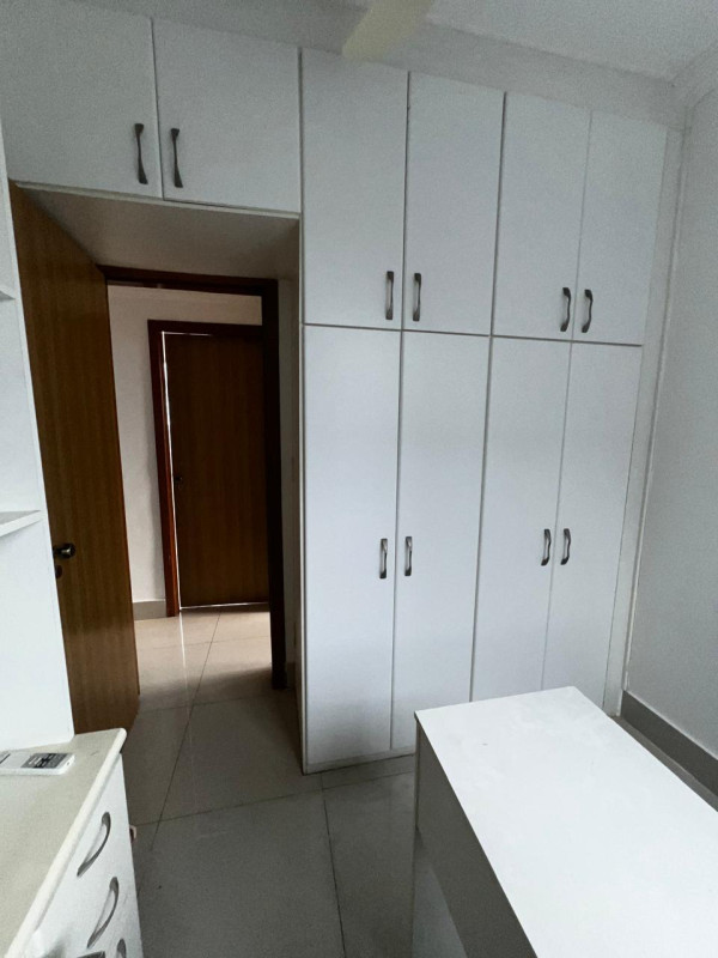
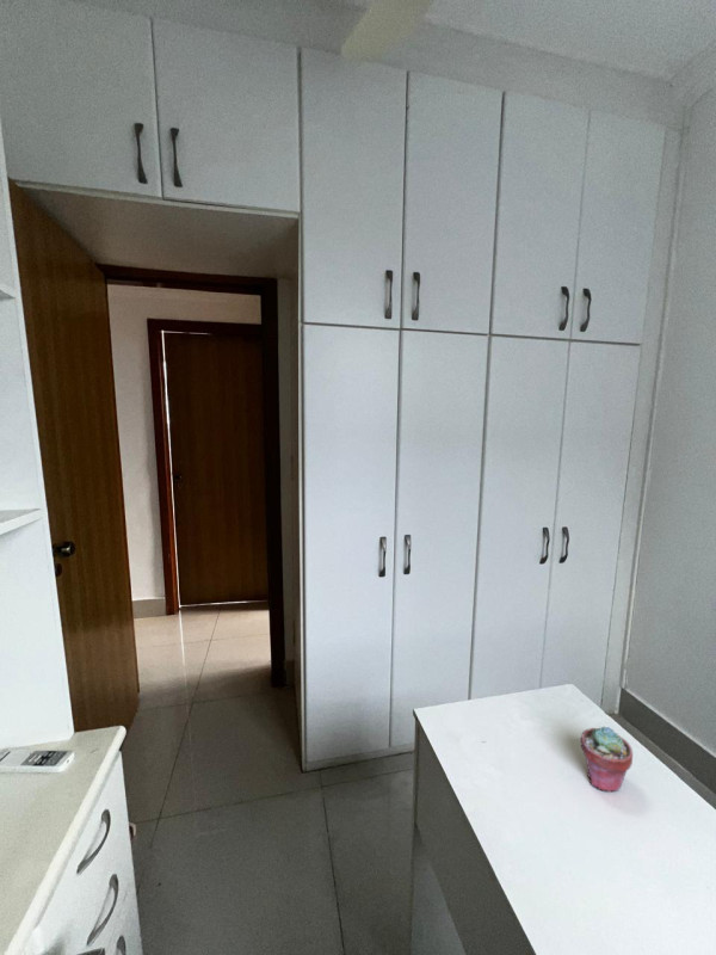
+ potted succulent [580,726,634,793]
